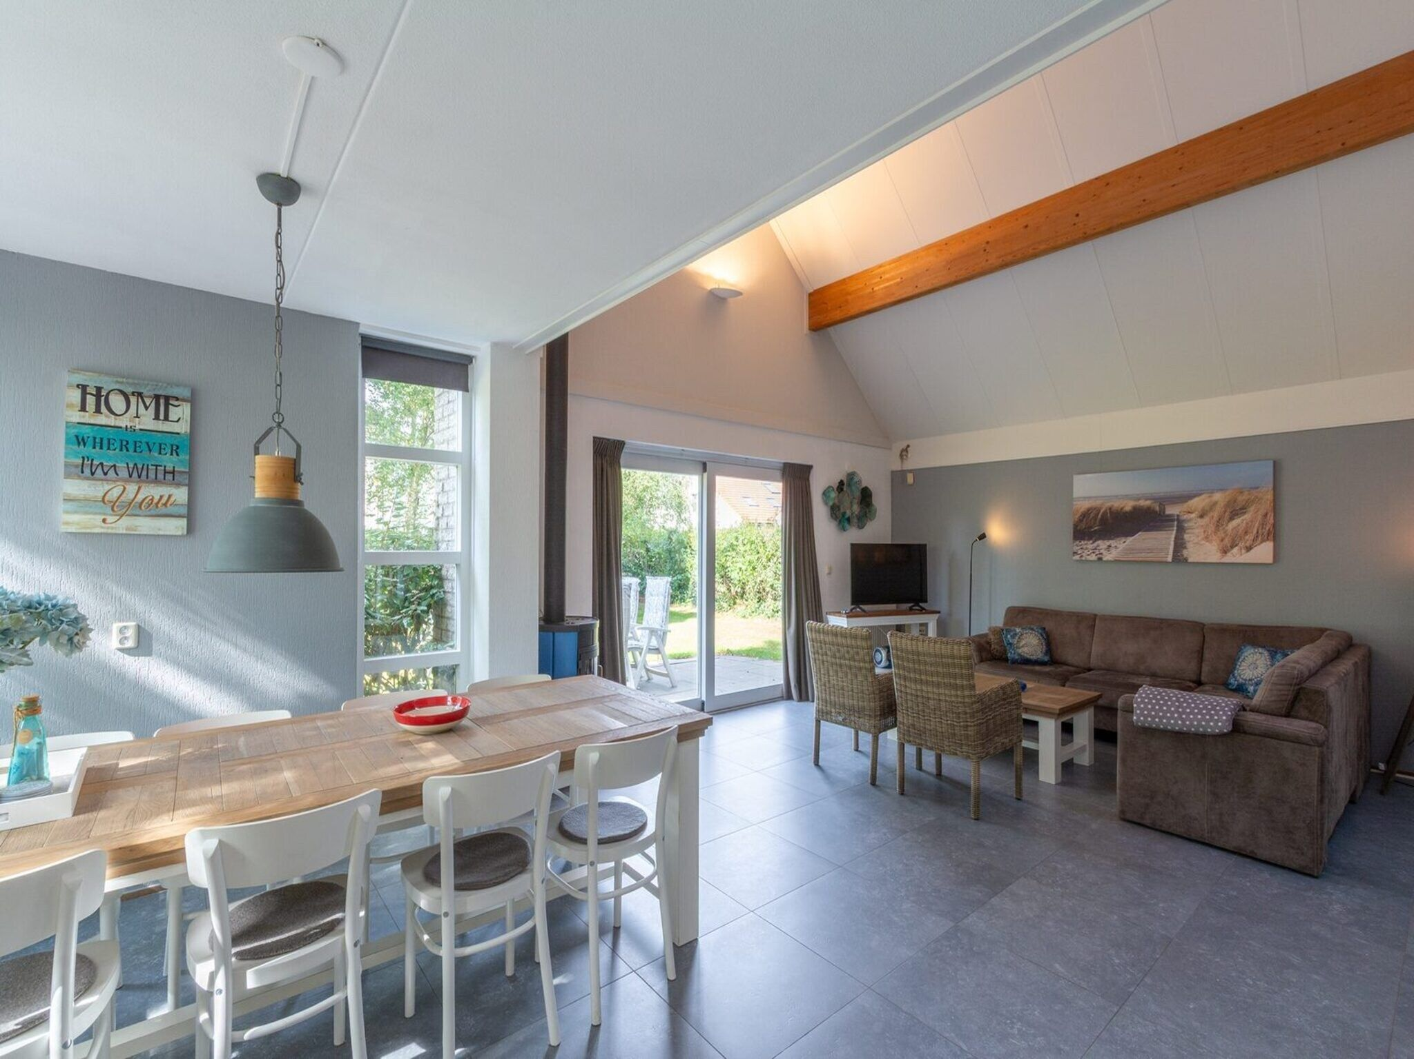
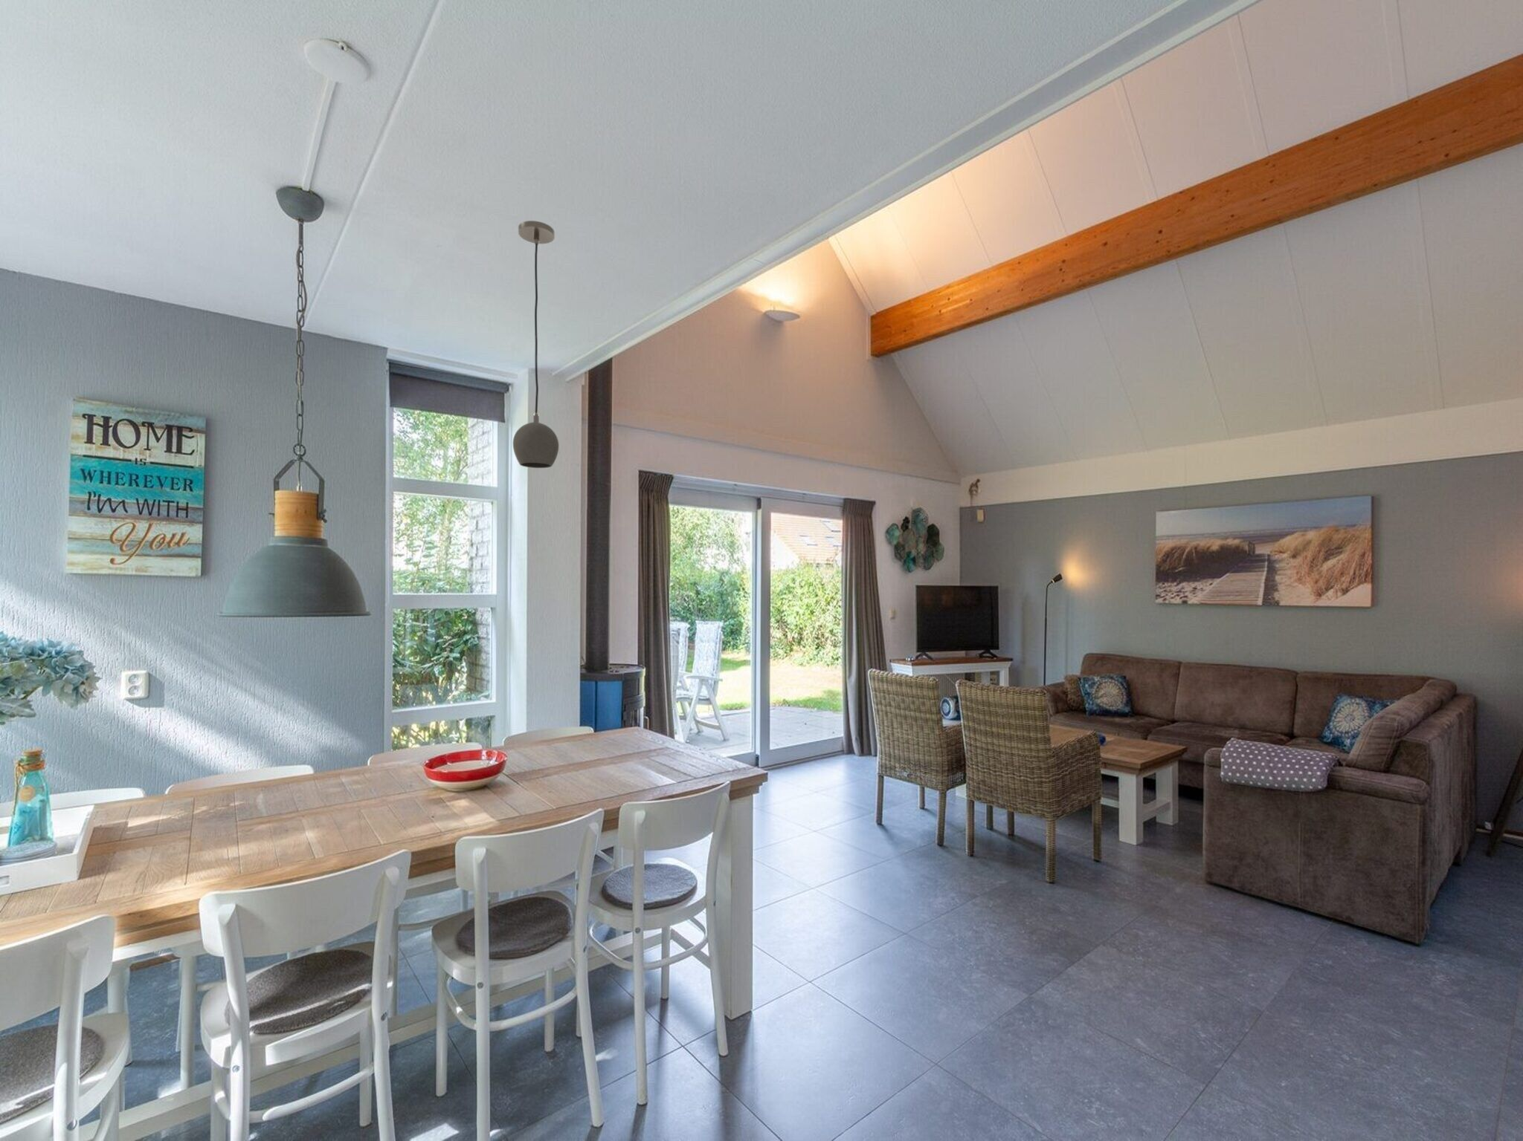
+ light fixture [512,219,559,469]
